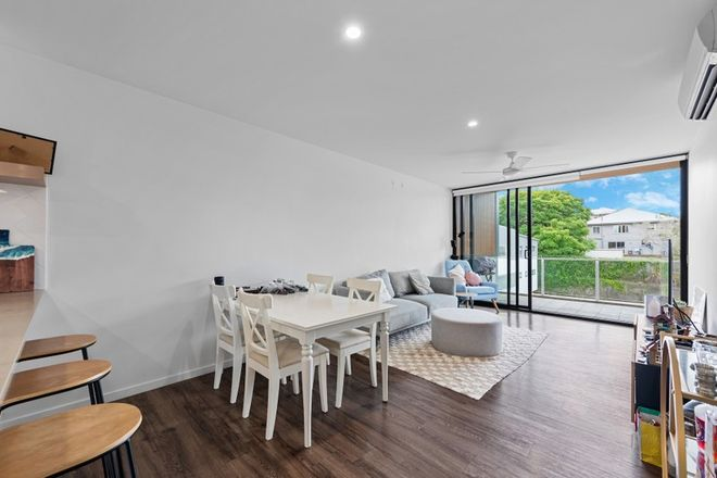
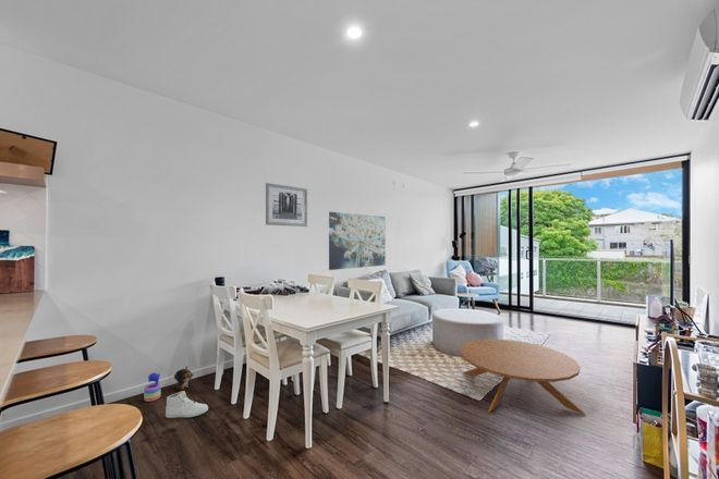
+ coffee table [460,339,587,416]
+ stacking toy [143,371,162,403]
+ plush toy [173,365,195,390]
+ sneaker [164,390,209,419]
+ wall art [328,211,387,271]
+ wall art [265,182,309,228]
